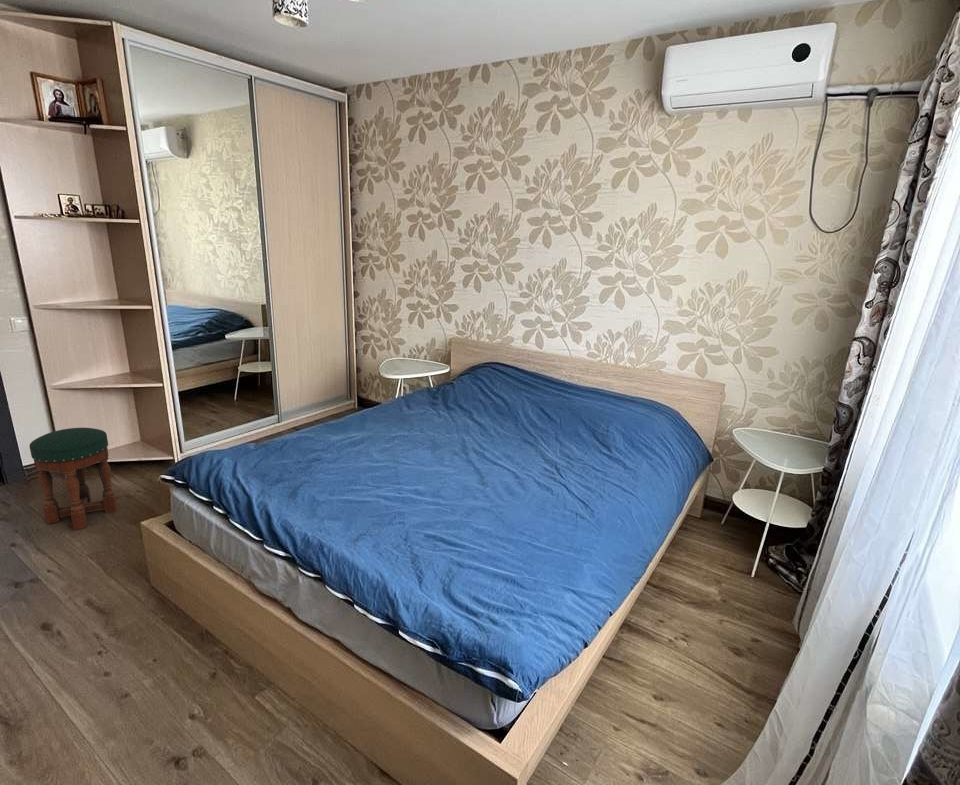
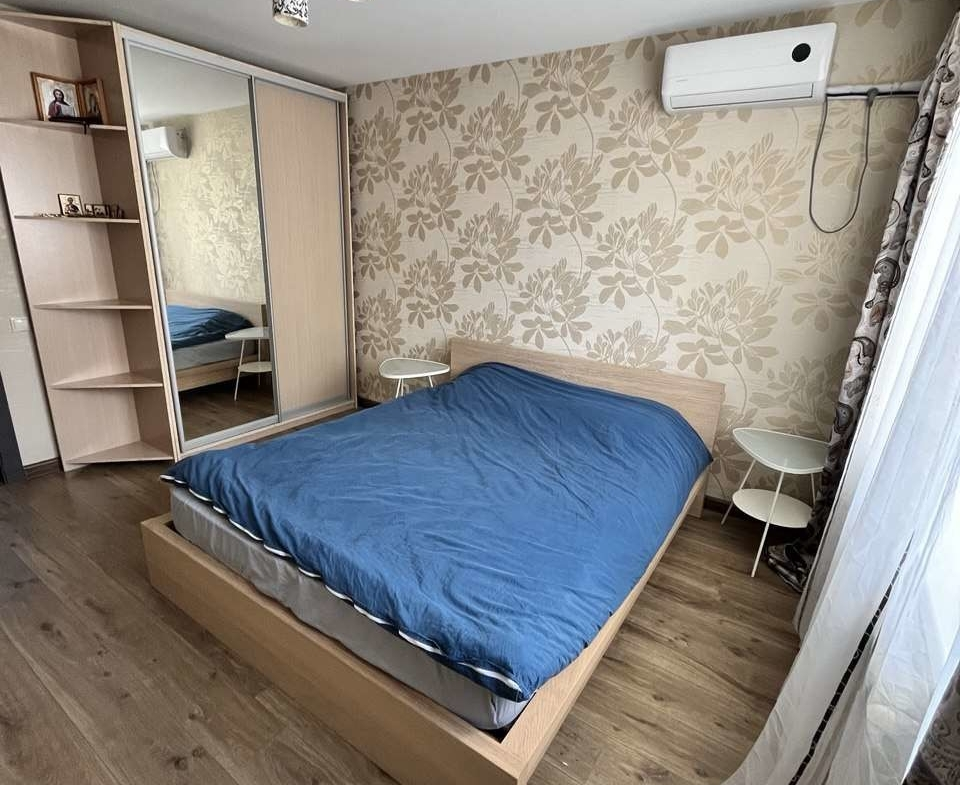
- stool [28,427,118,531]
